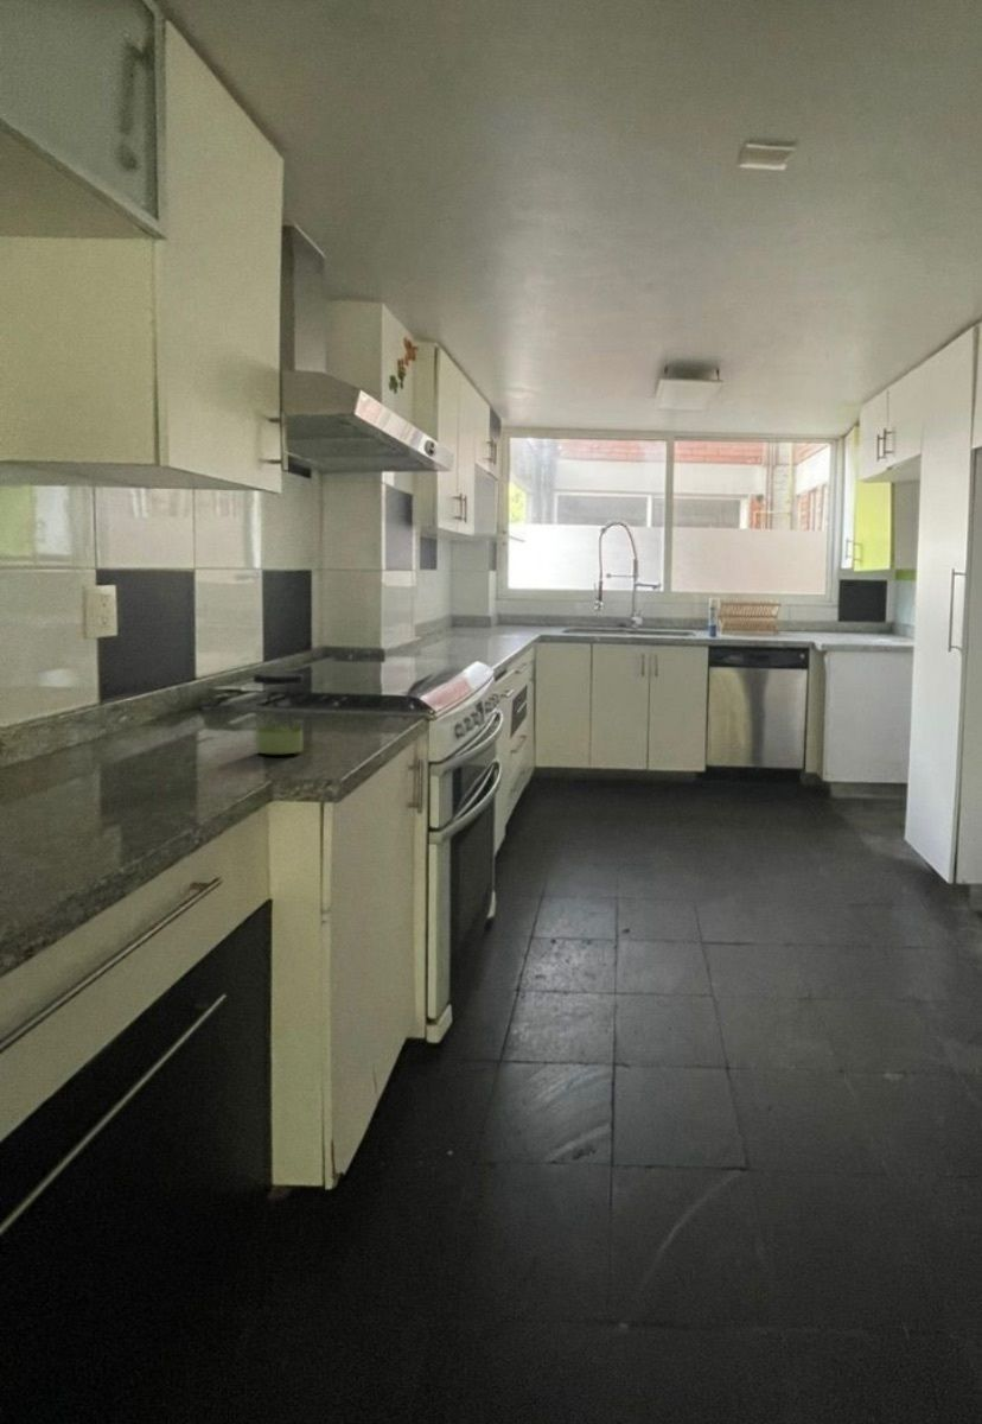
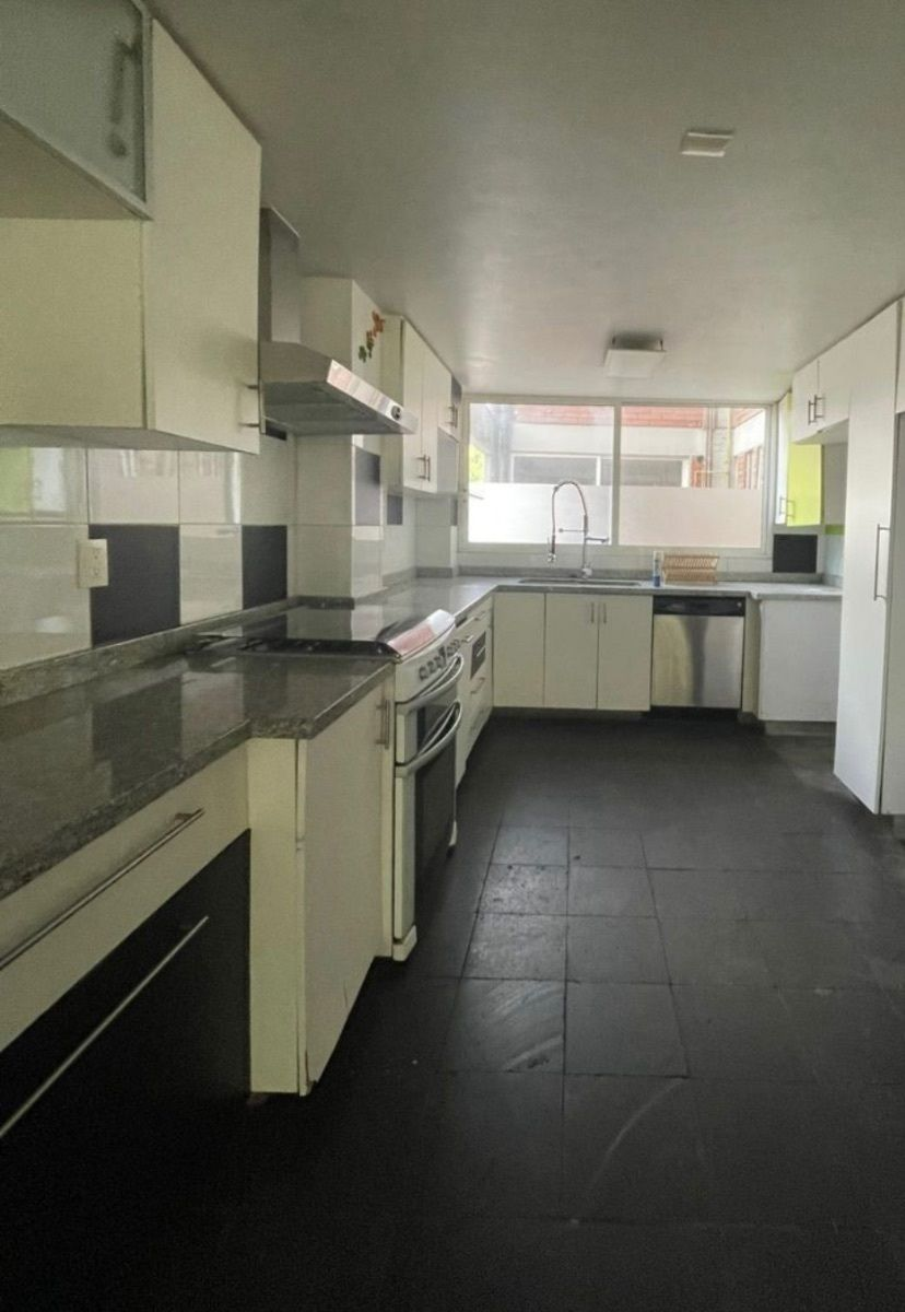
- jar [253,672,305,755]
